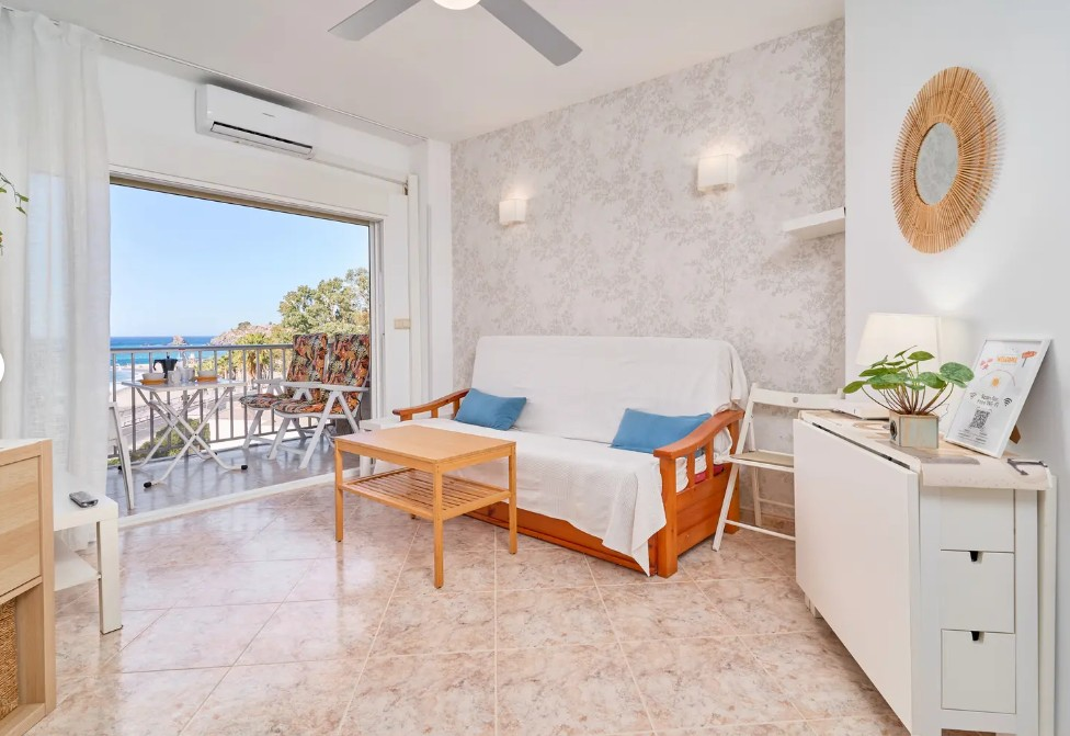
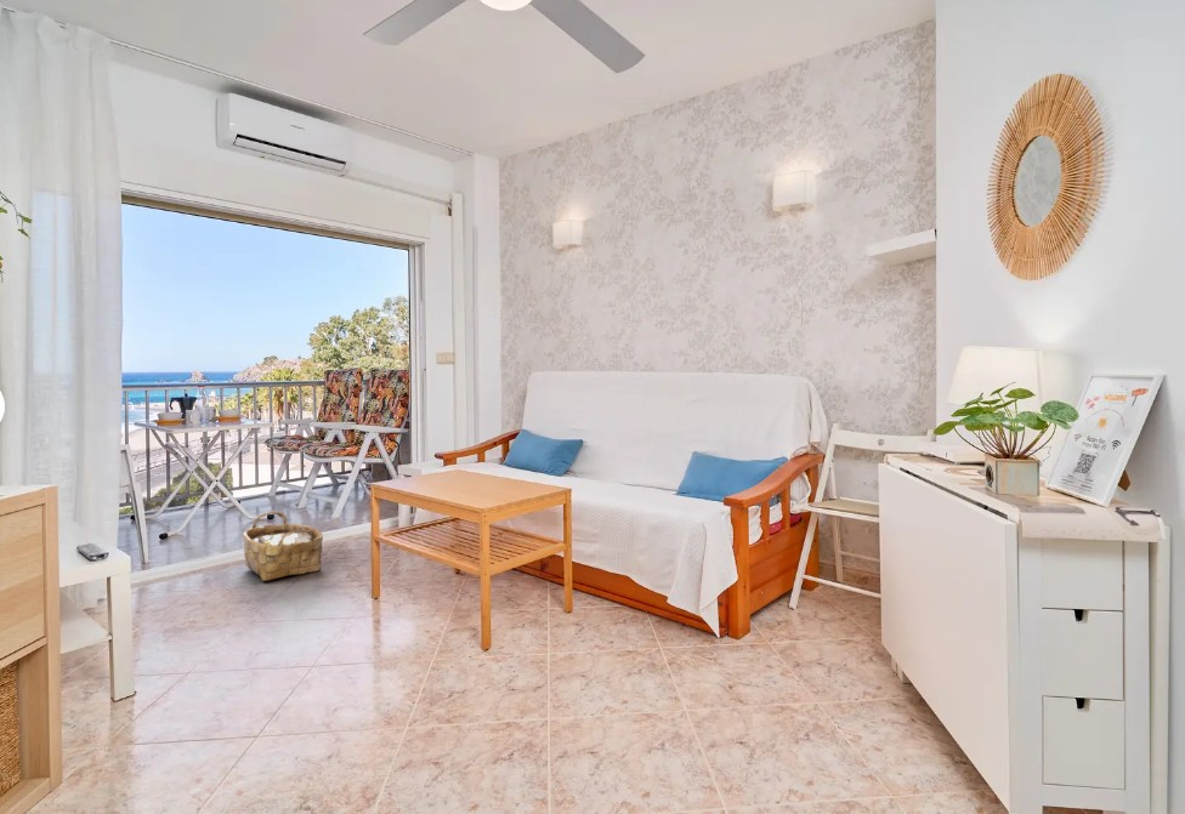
+ woven basket [242,510,324,582]
